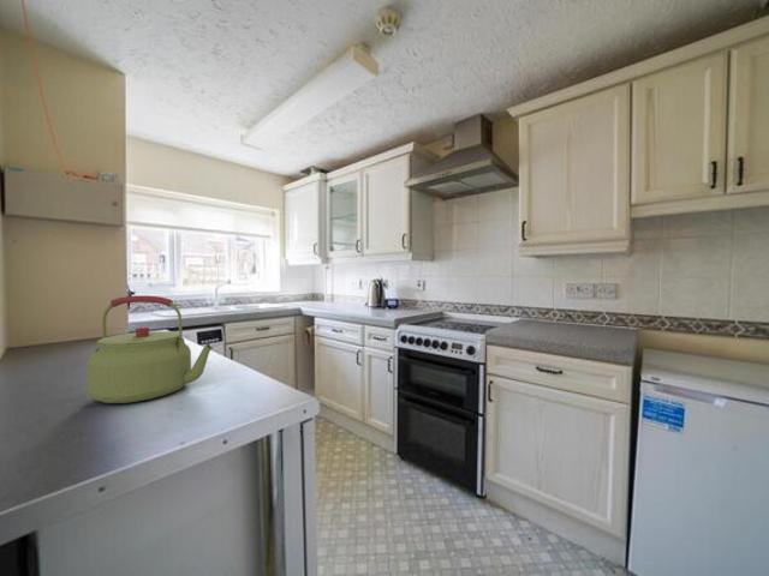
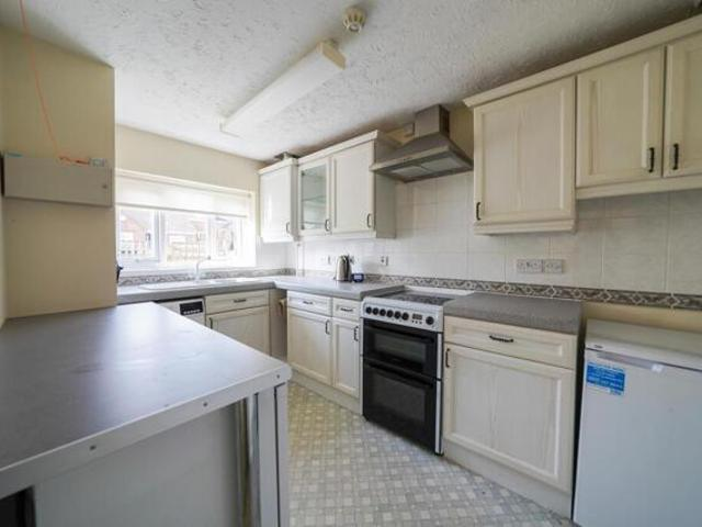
- kettle [85,294,214,404]
